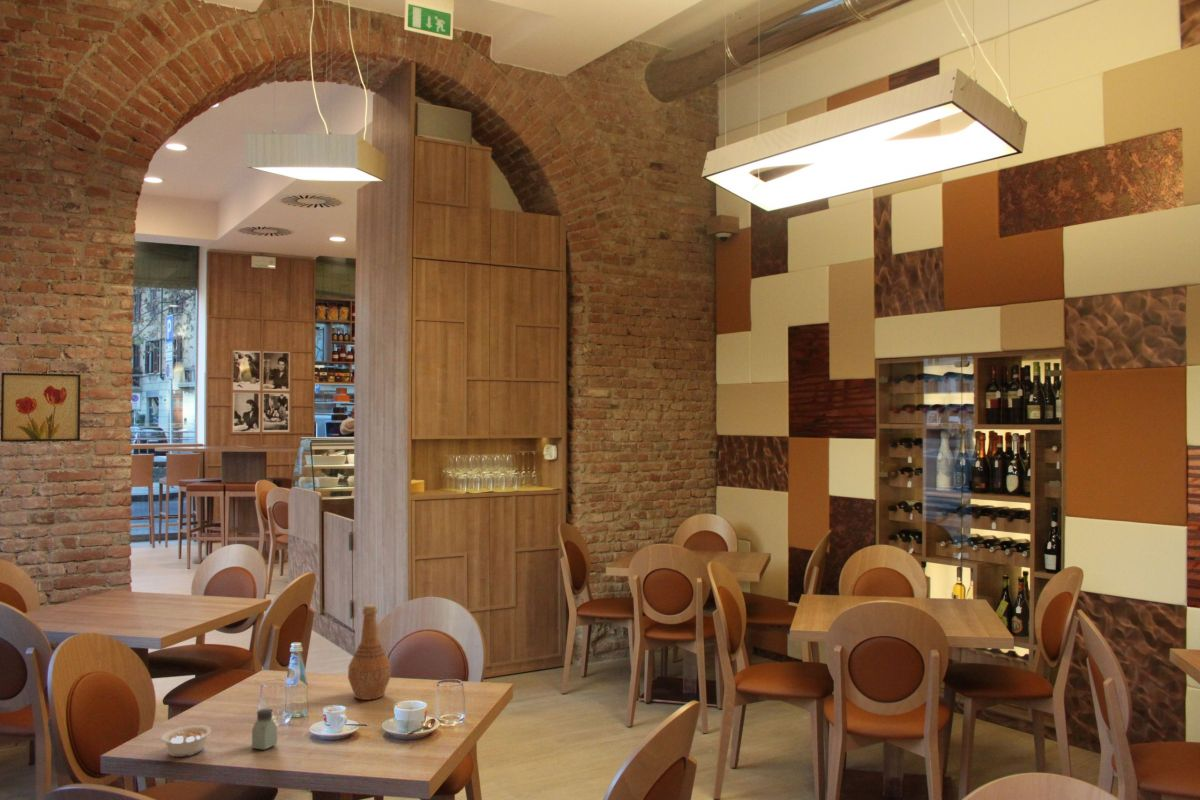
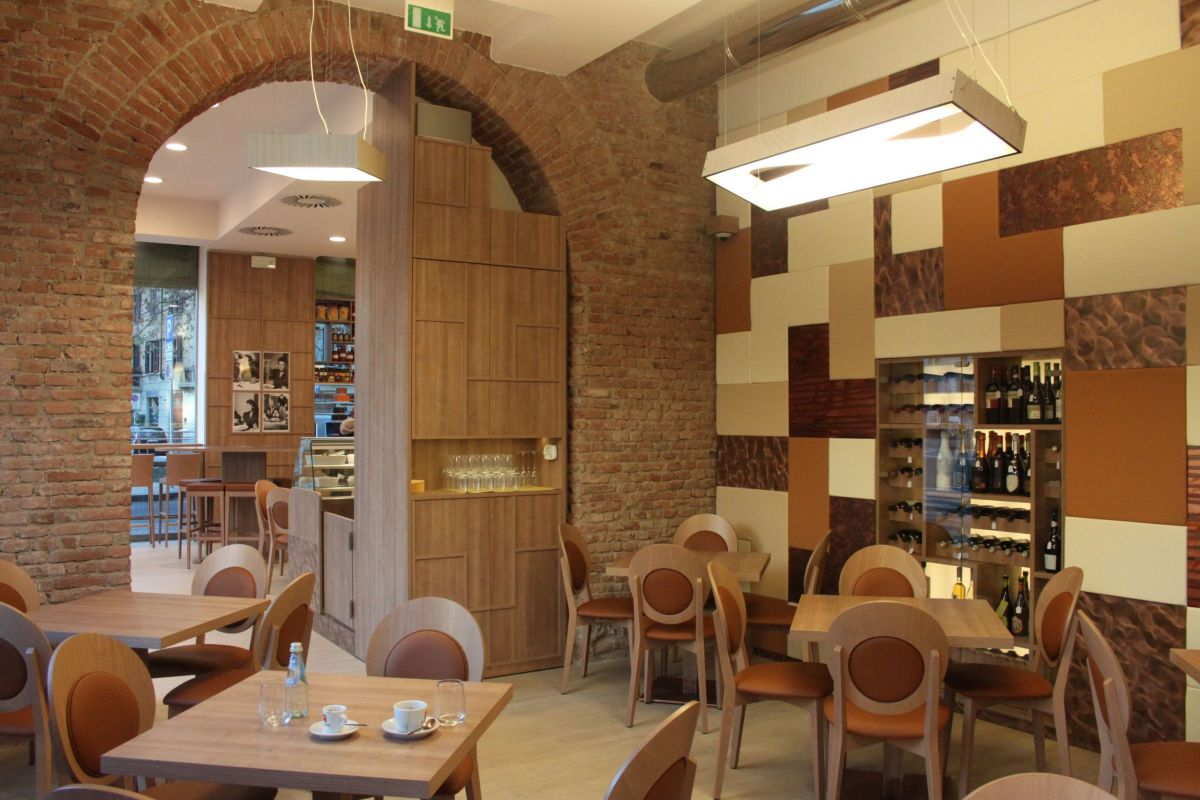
- legume [153,724,212,758]
- wall art [0,372,82,443]
- vase [347,603,392,701]
- saltshaker [251,708,278,751]
